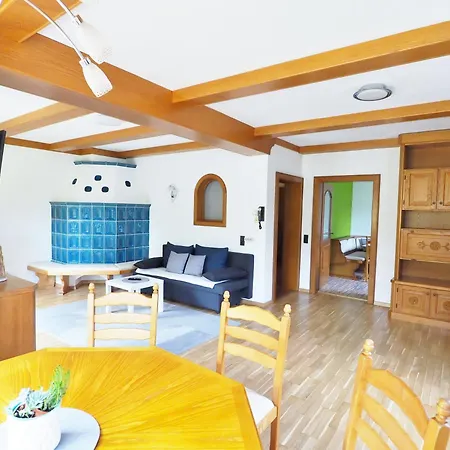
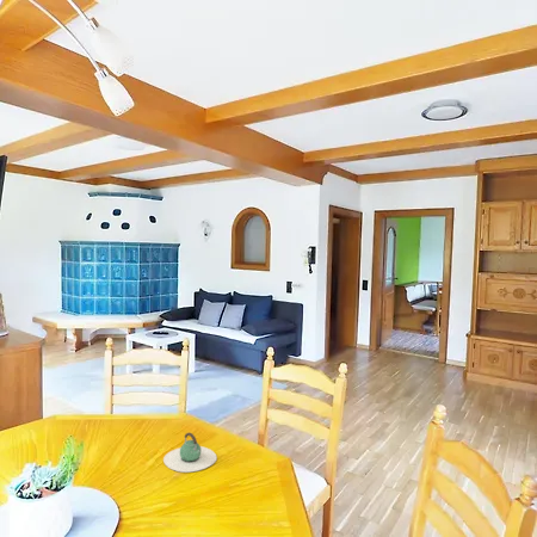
+ teapot [162,432,217,474]
